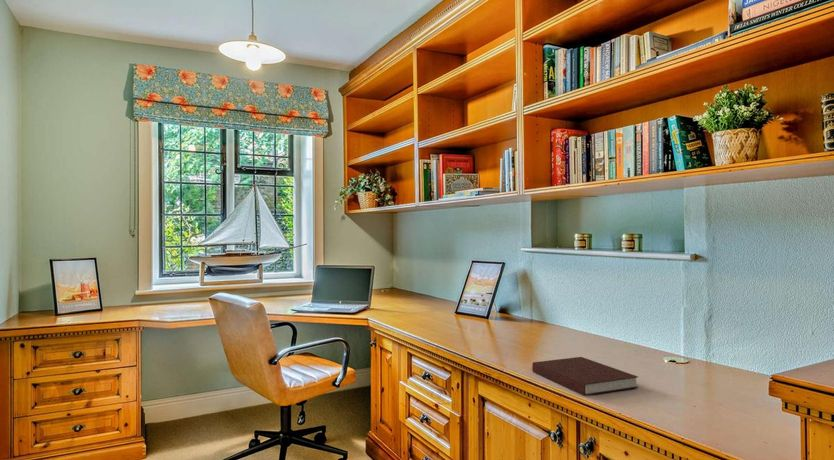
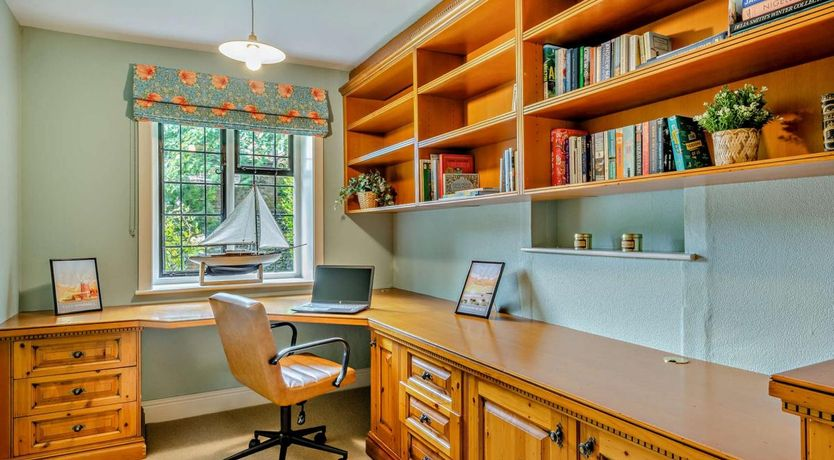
- notebook [531,356,639,396]
